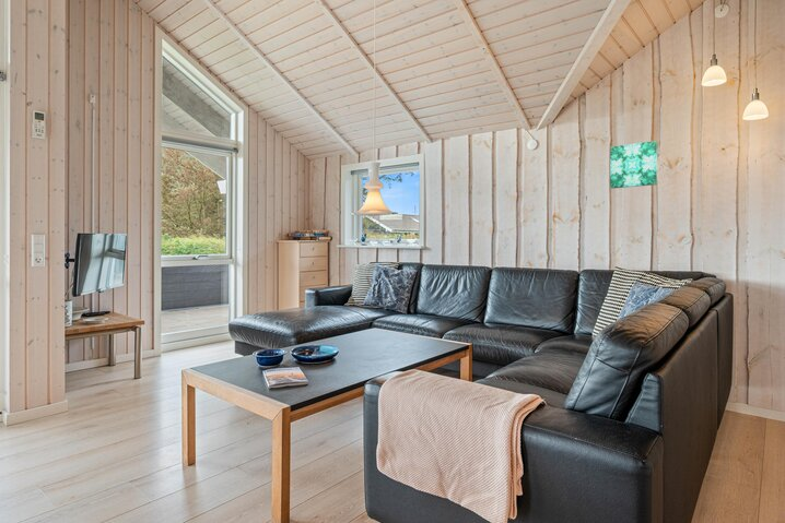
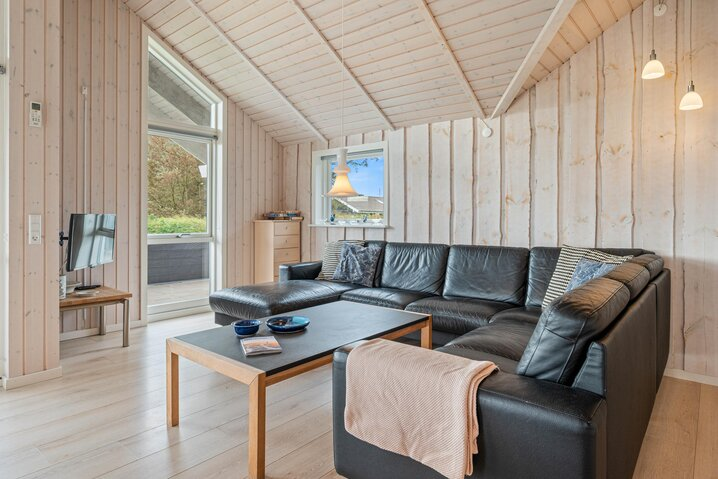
- wall art [609,140,658,190]
